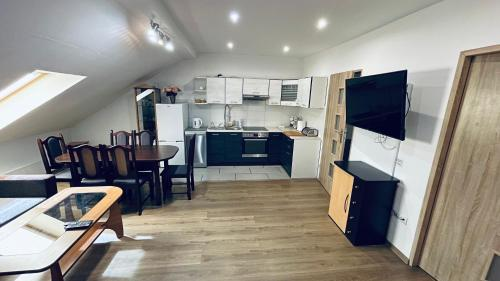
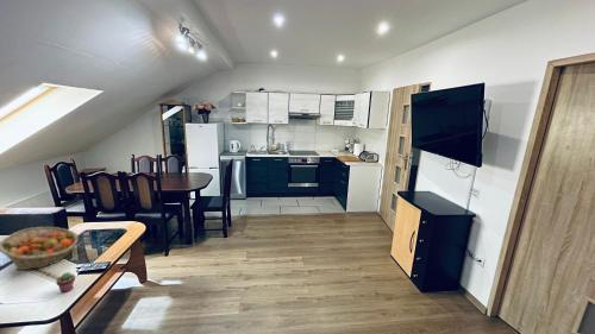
+ fruit basket [0,226,80,271]
+ potted succulent [55,271,76,294]
